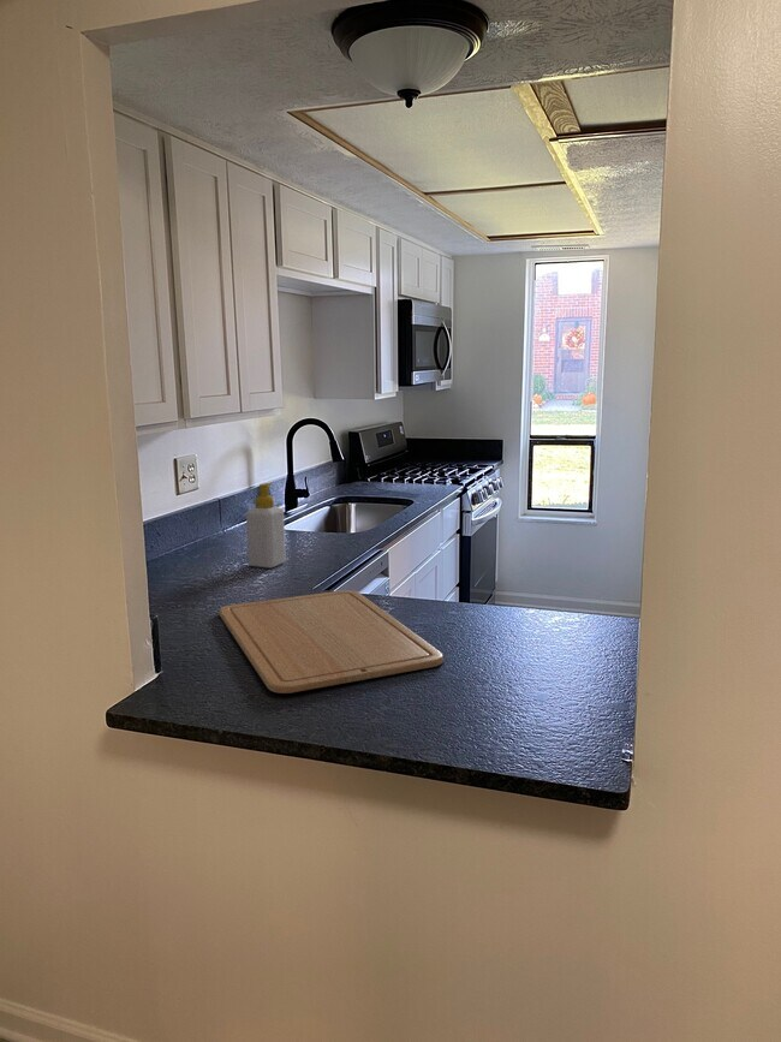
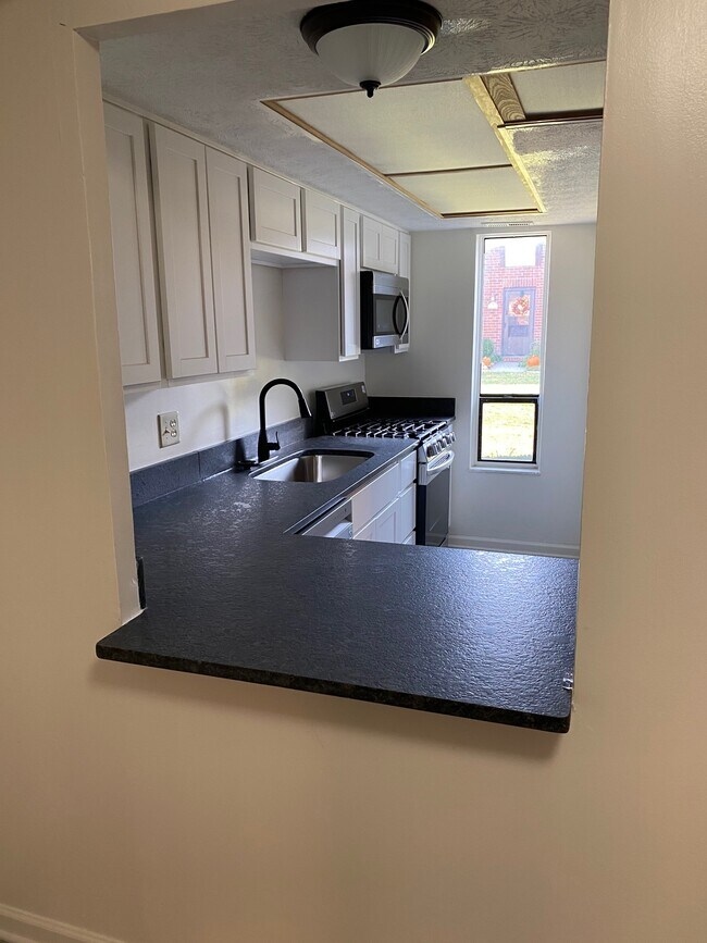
- soap bottle [245,482,286,570]
- chopping board [219,589,445,695]
